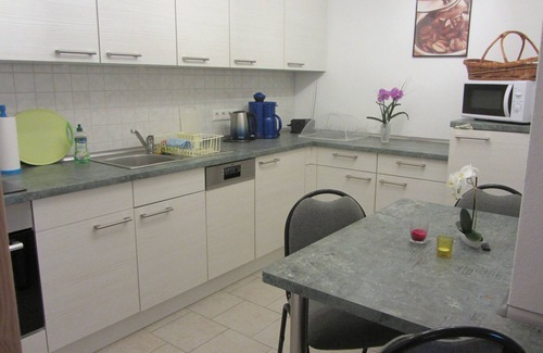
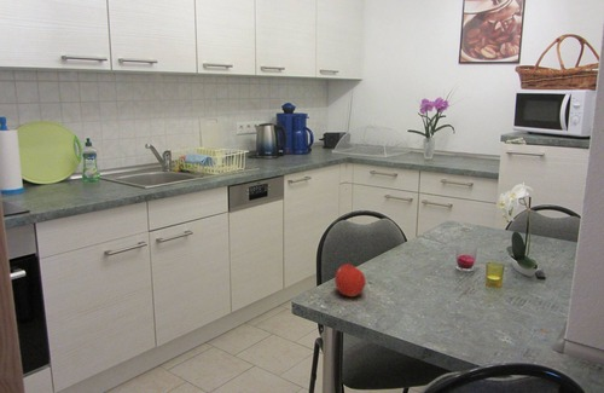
+ fruit [333,260,367,297]
